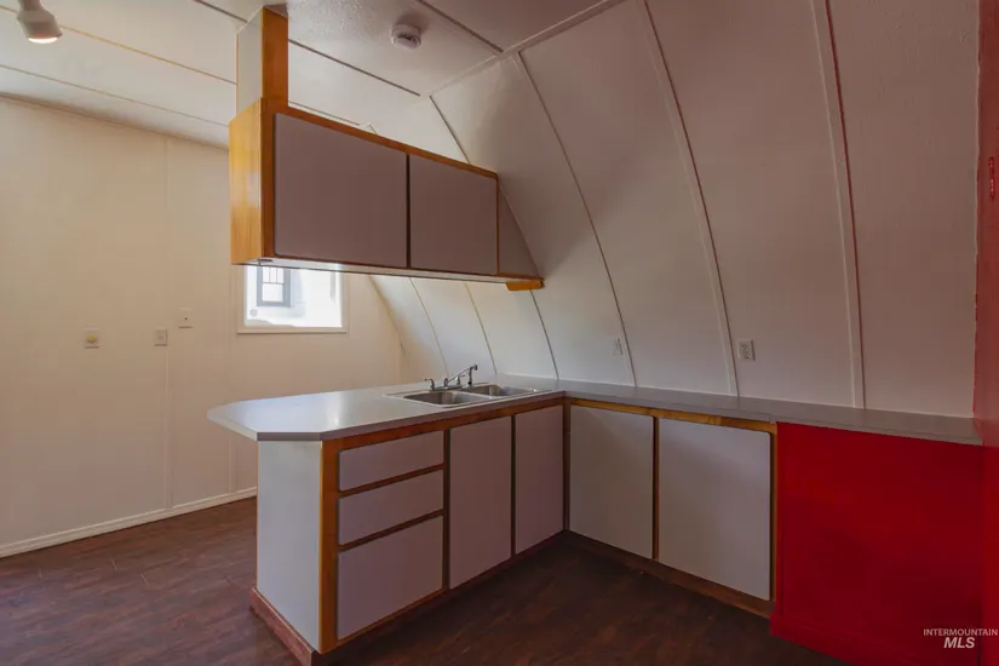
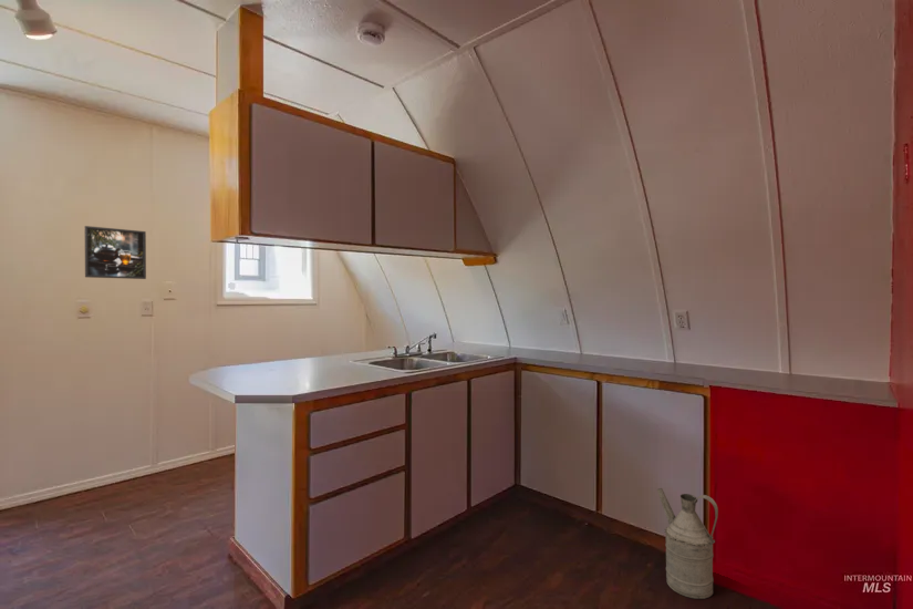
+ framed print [84,225,147,280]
+ watering can [656,487,719,600]
